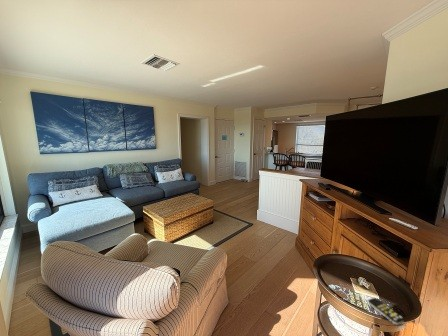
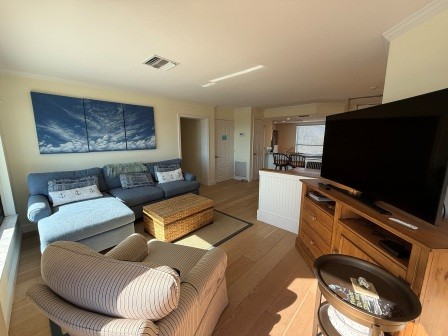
- remote control [367,297,405,325]
